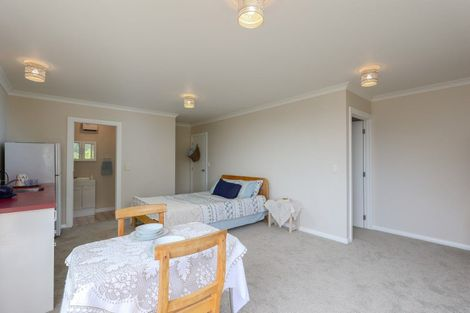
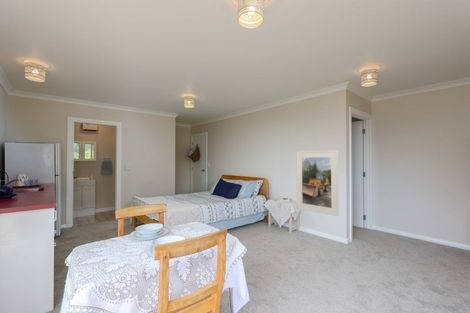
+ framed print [296,149,340,217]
